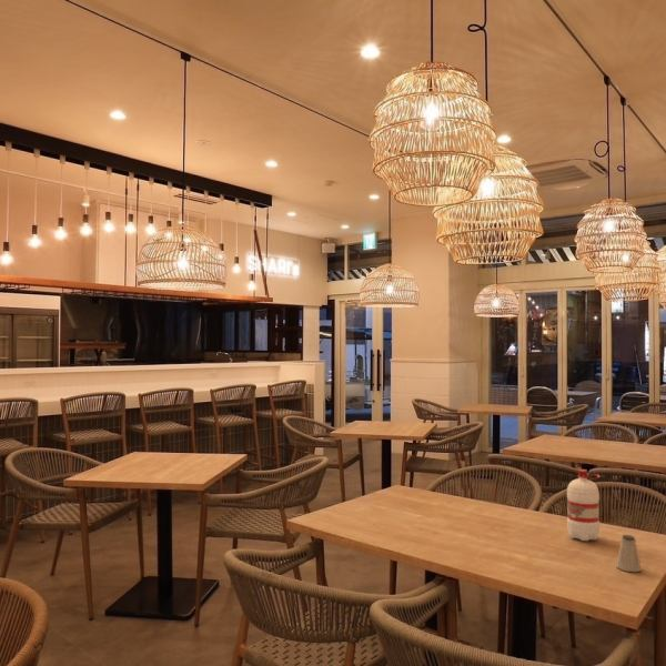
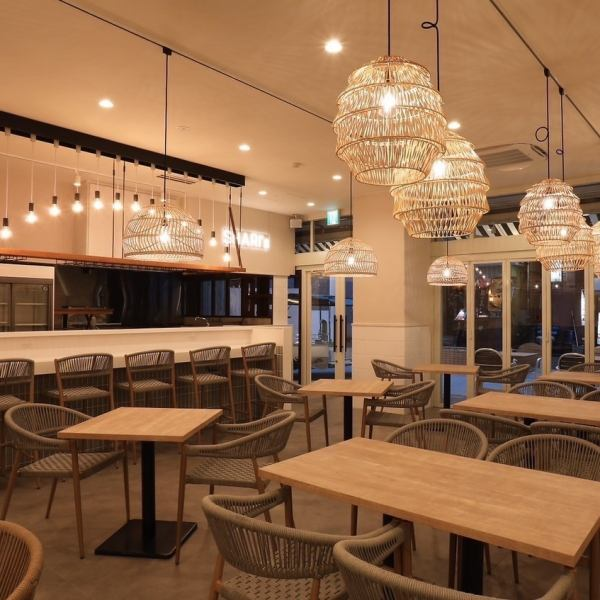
- water bottle [566,468,601,542]
- saltshaker [615,534,643,573]
